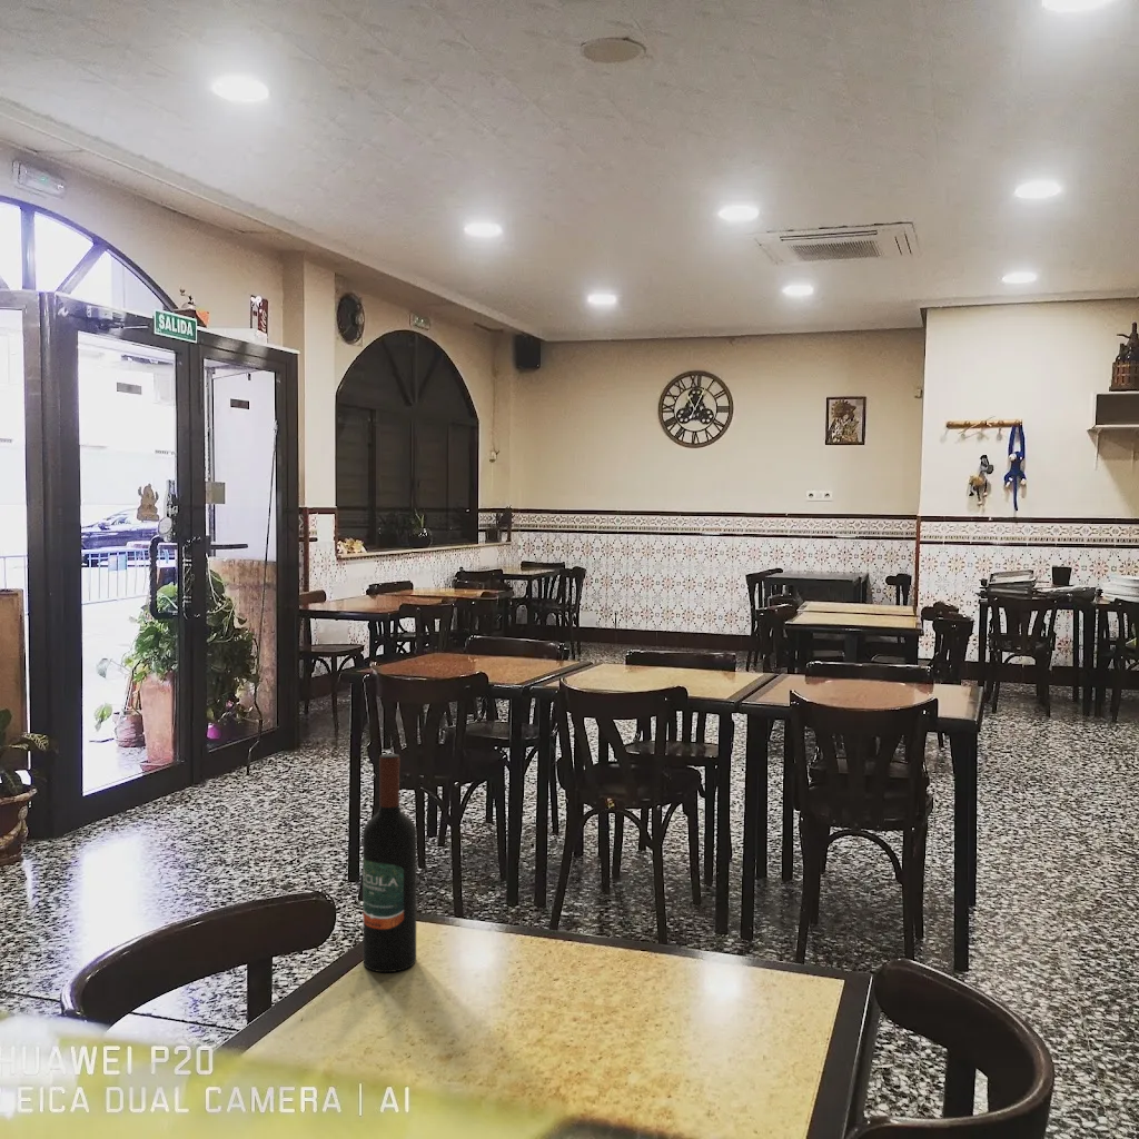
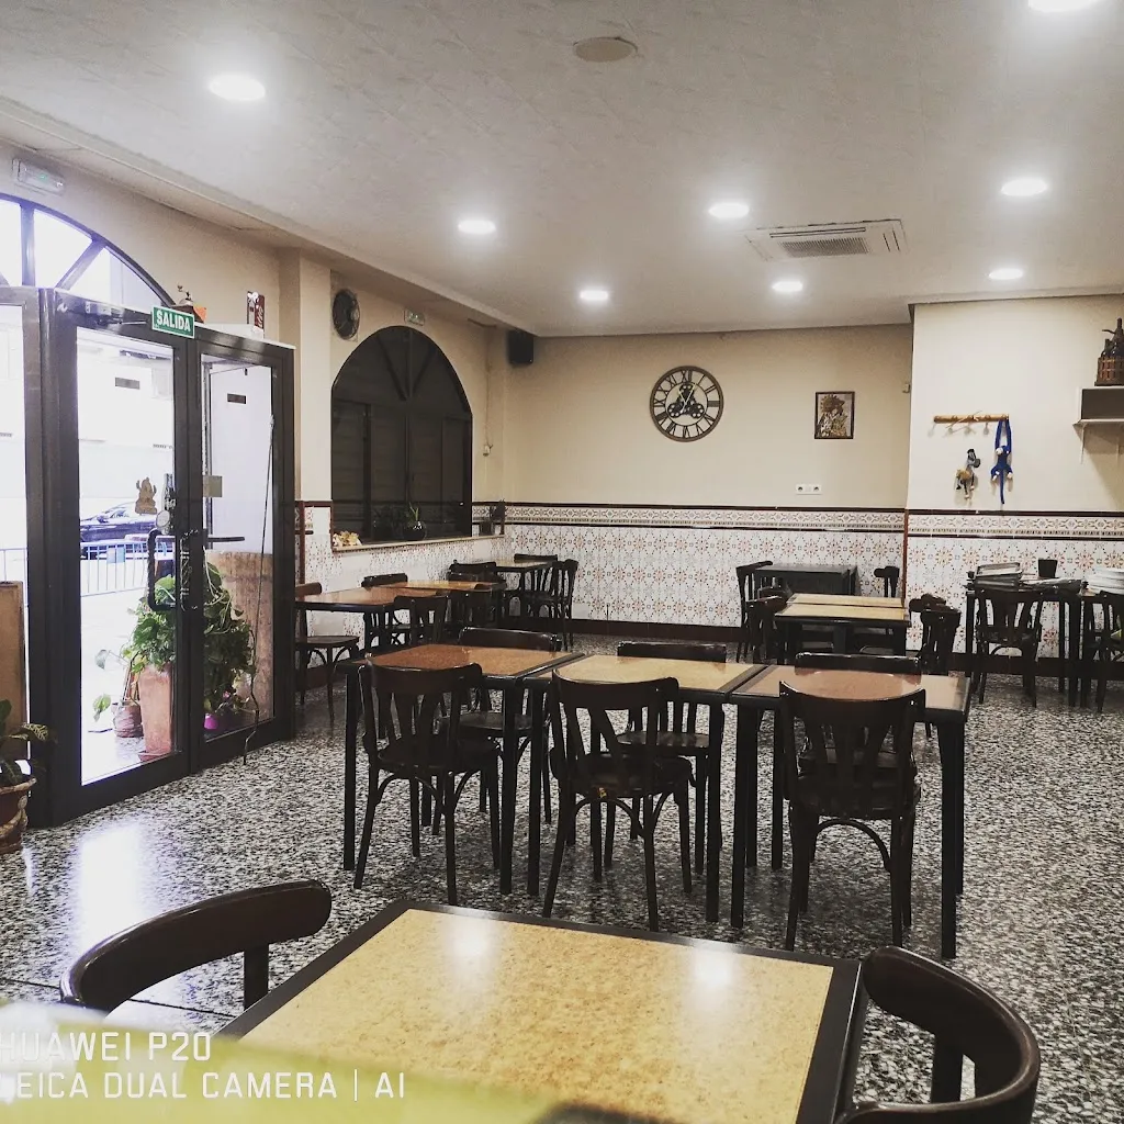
- wine bottle [361,753,417,973]
